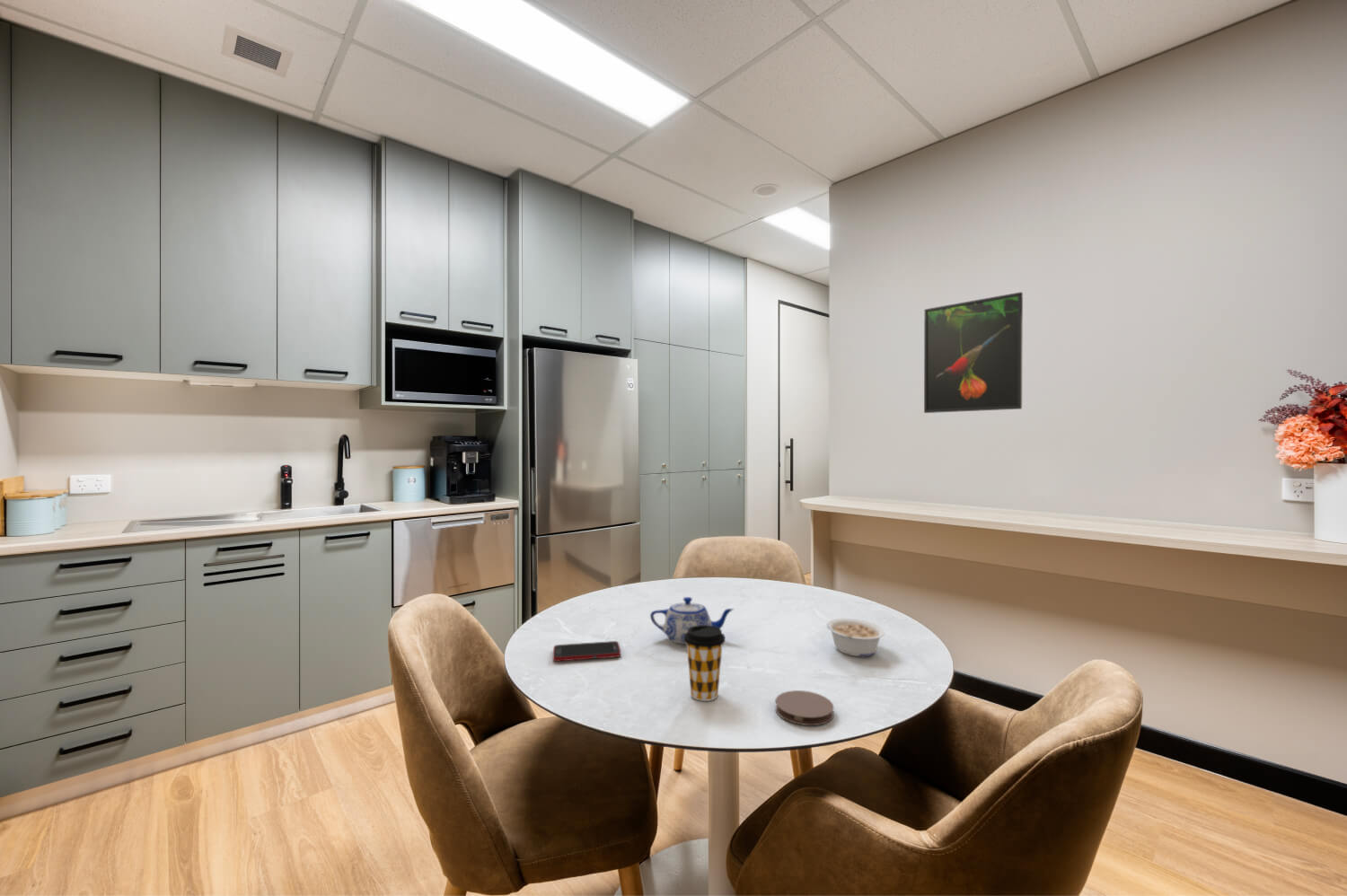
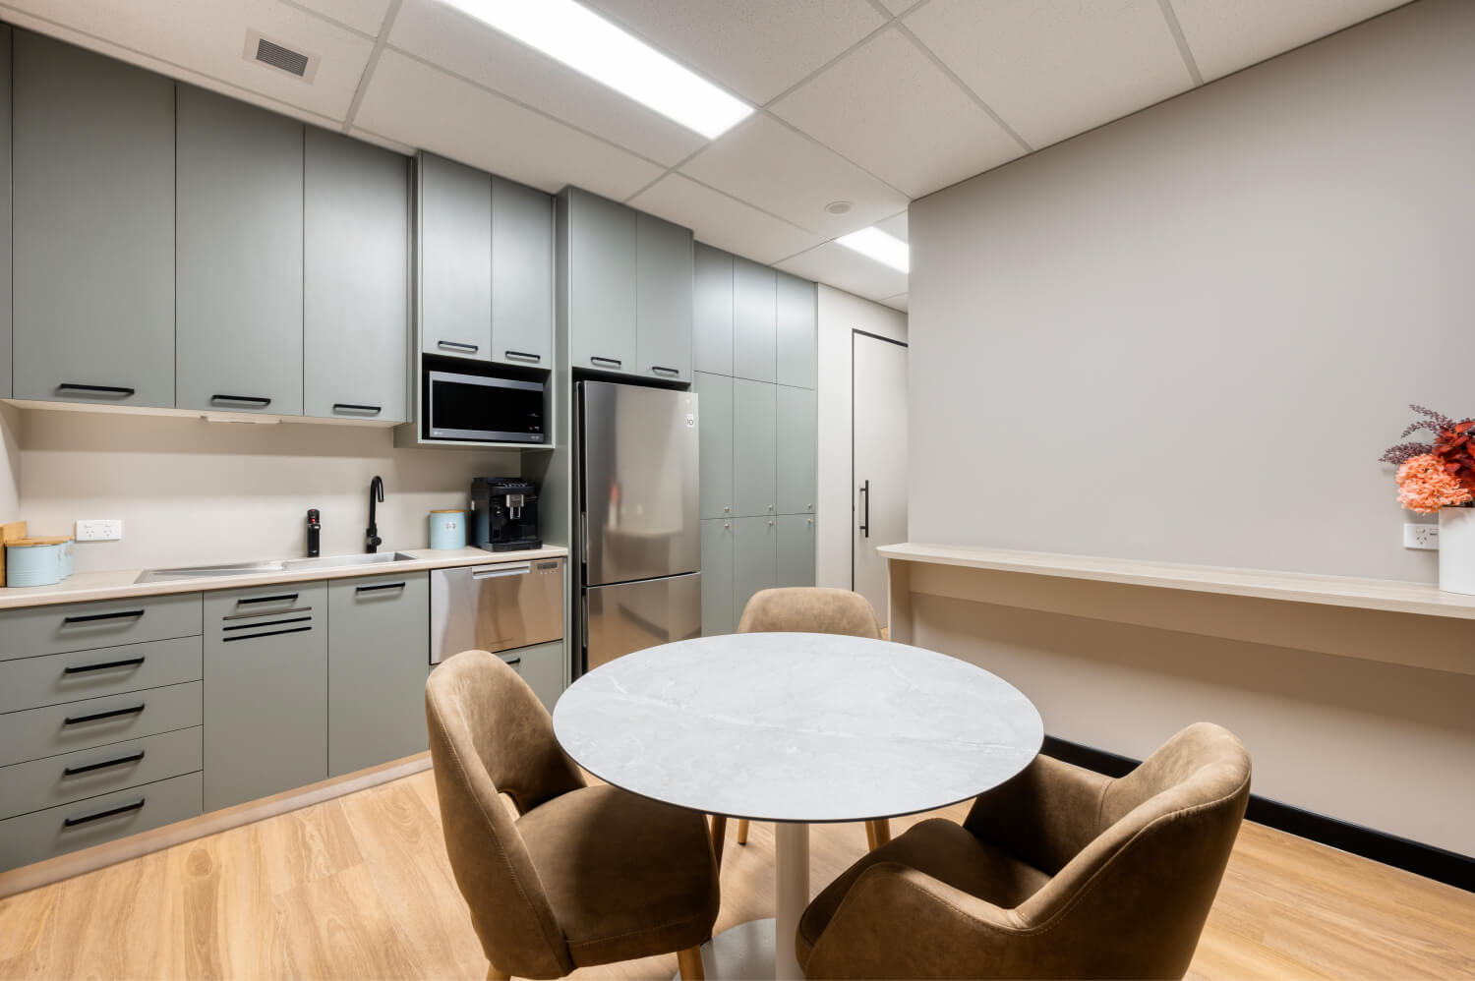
- coffee cup [684,625,726,702]
- coaster [775,690,834,726]
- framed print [923,291,1024,414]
- cell phone [552,640,621,663]
- teapot [649,596,735,646]
- legume [826,618,886,657]
